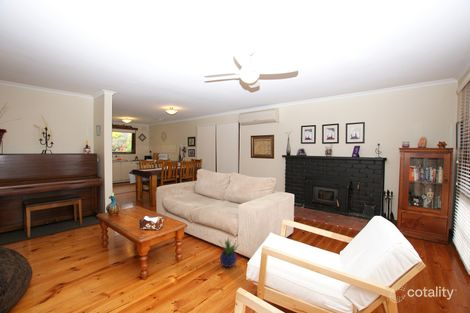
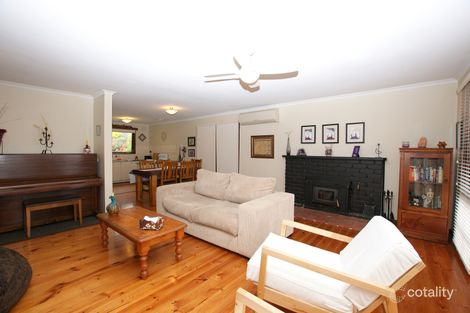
- potted plant [218,235,240,268]
